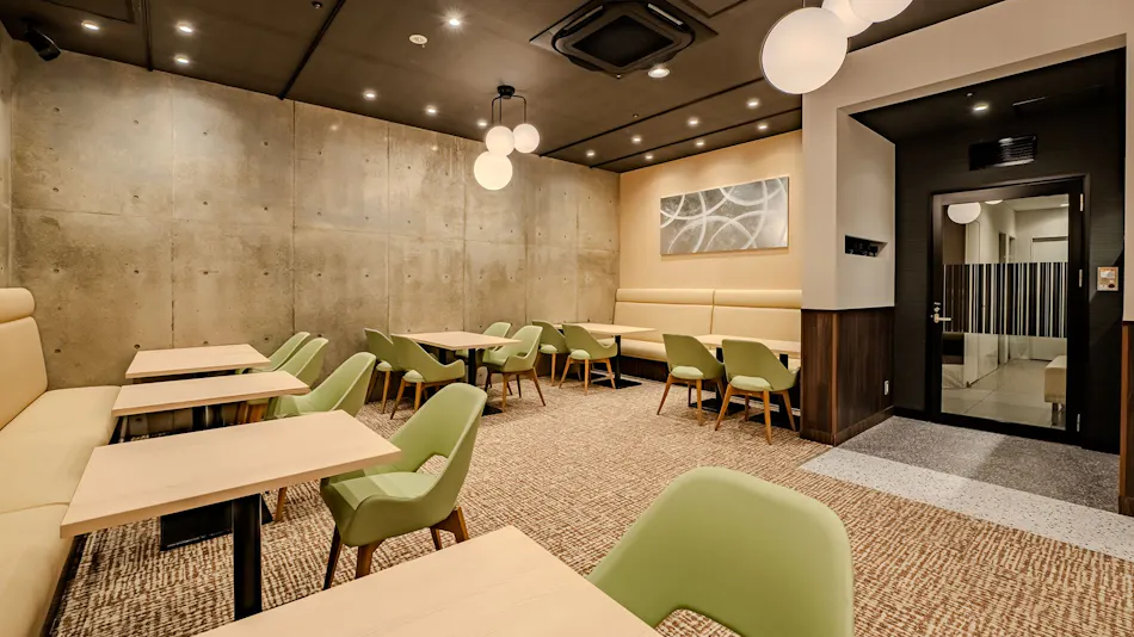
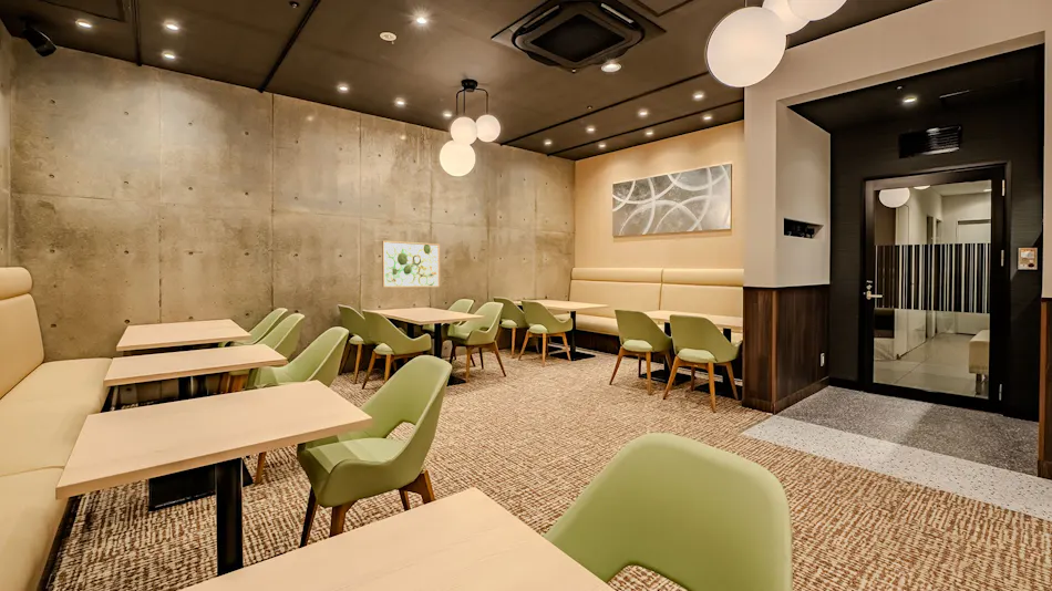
+ wall art [381,240,441,288]
